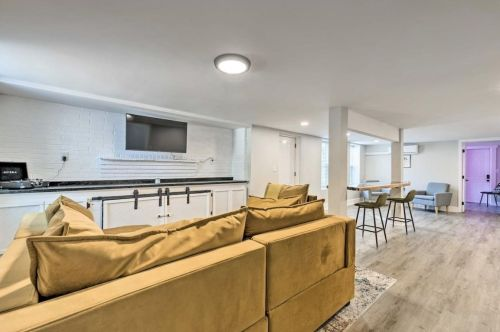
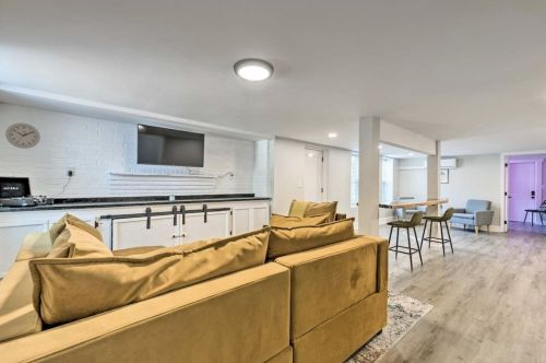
+ wall clock [4,122,41,150]
